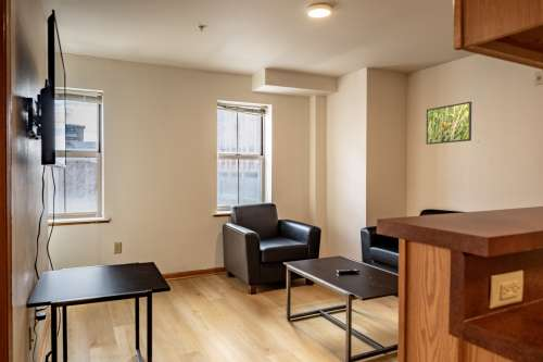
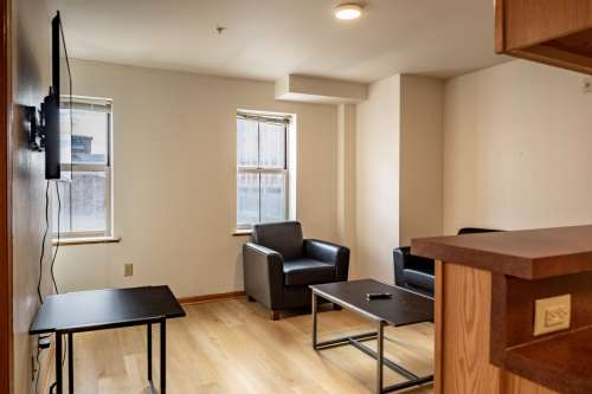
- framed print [426,101,472,146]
